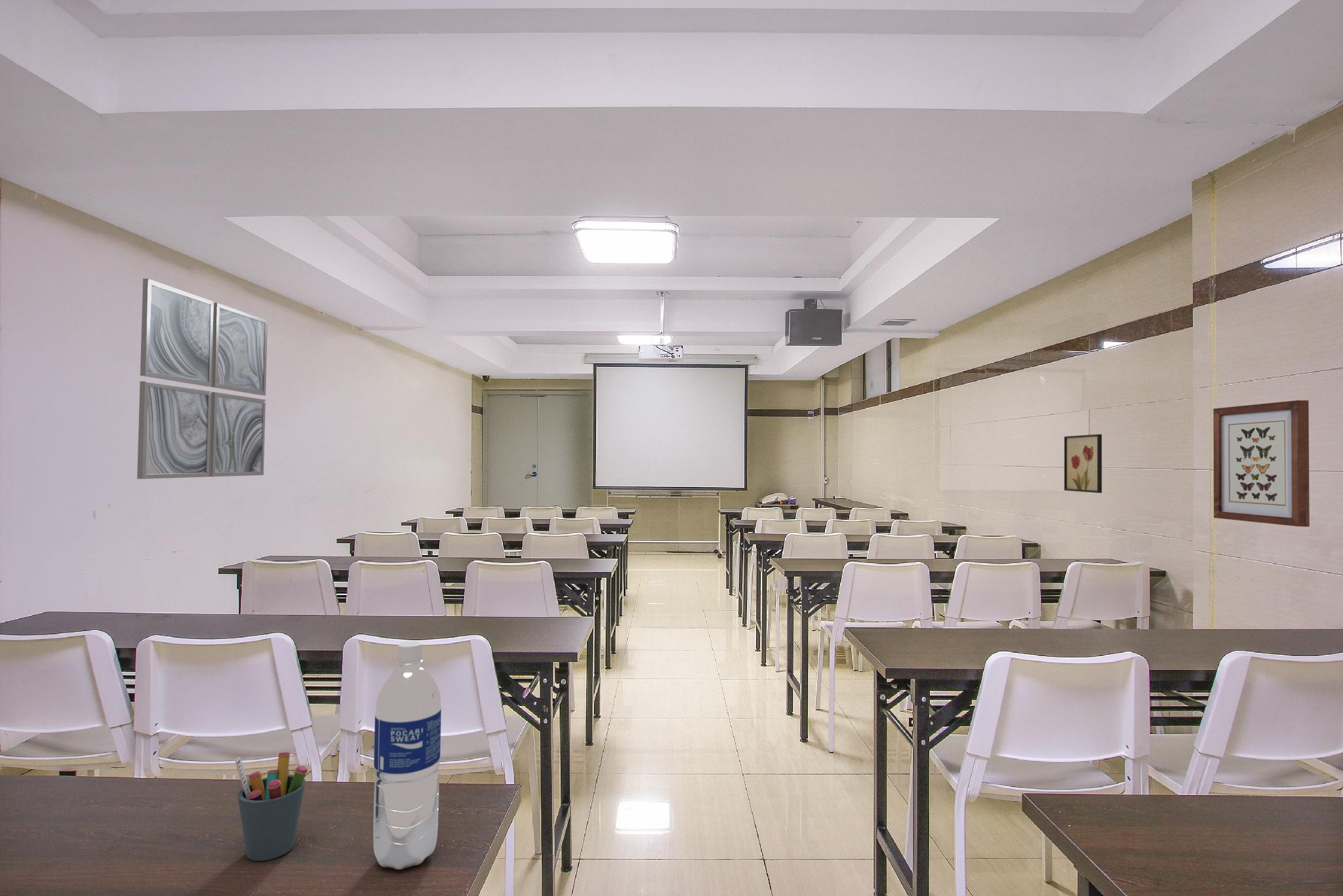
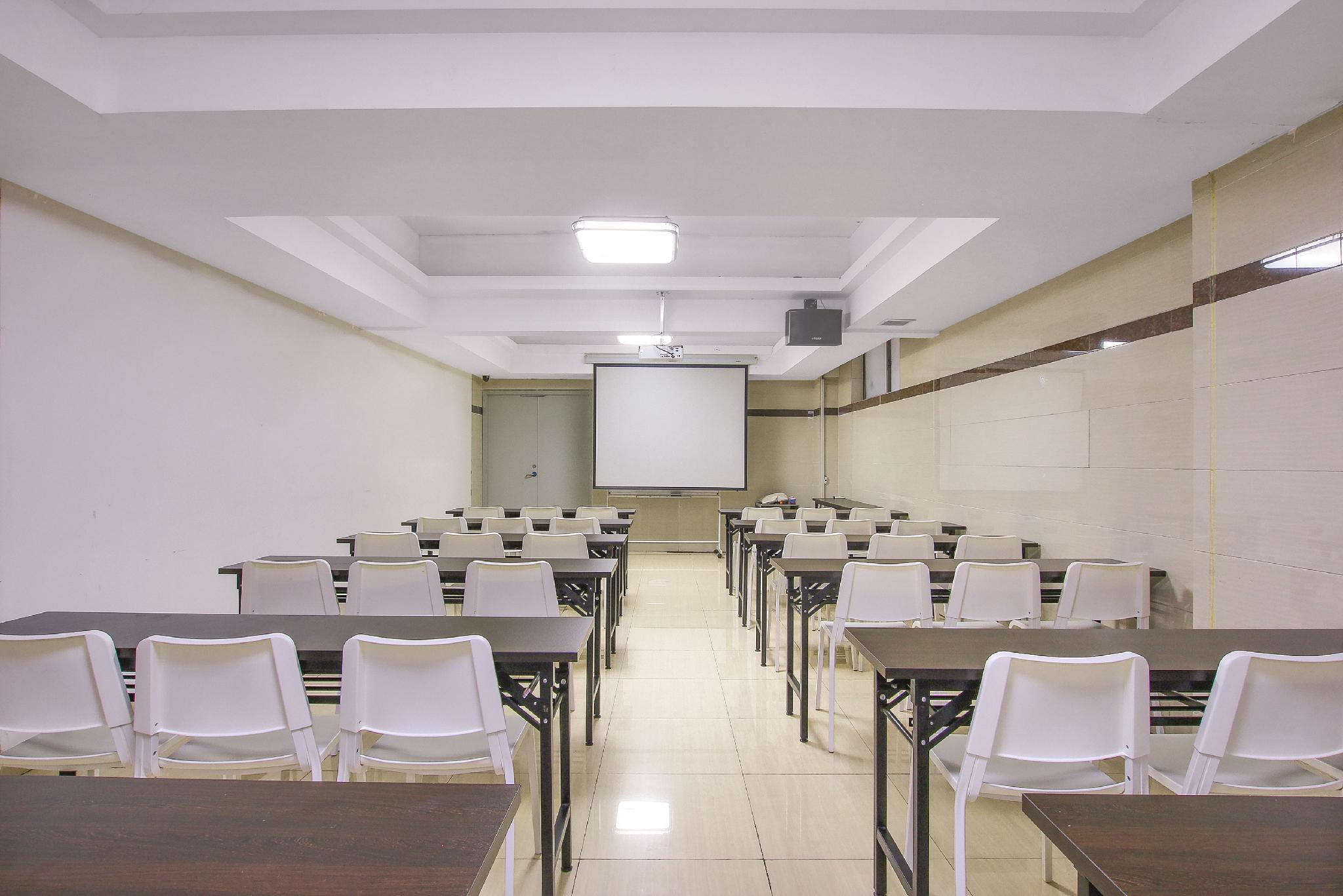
- wall art [136,278,268,480]
- wall art [1064,433,1102,494]
- water bottle [372,640,442,870]
- wall art [1213,400,1310,528]
- pen holder [235,751,308,861]
